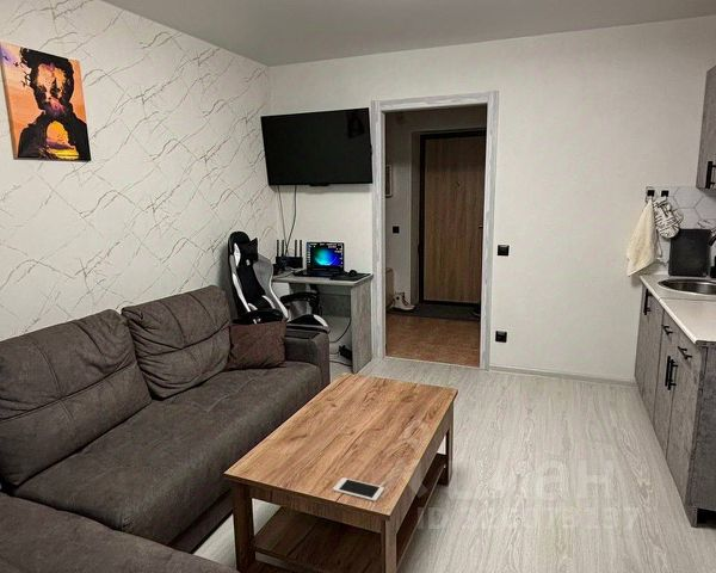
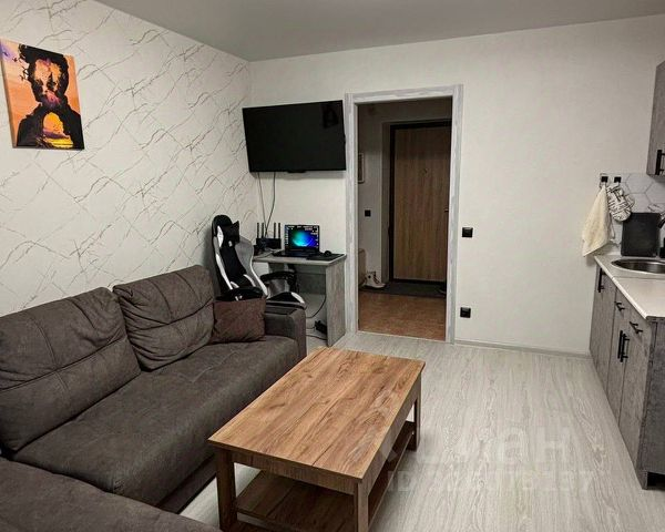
- cell phone [332,476,385,503]
